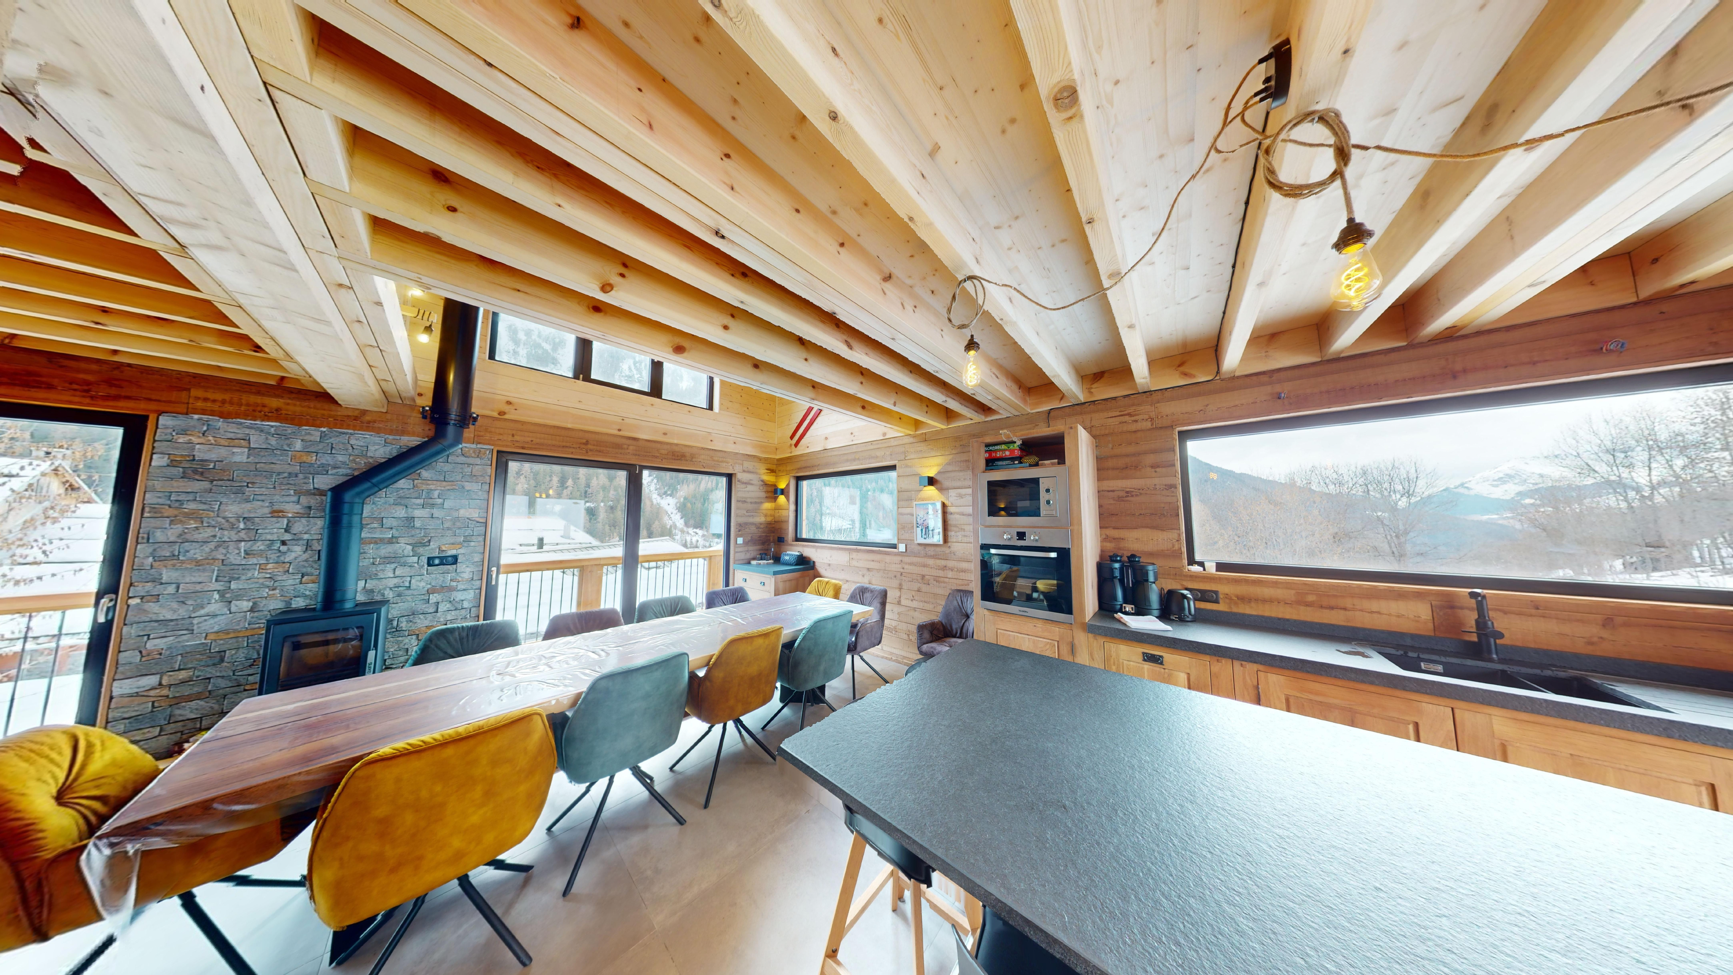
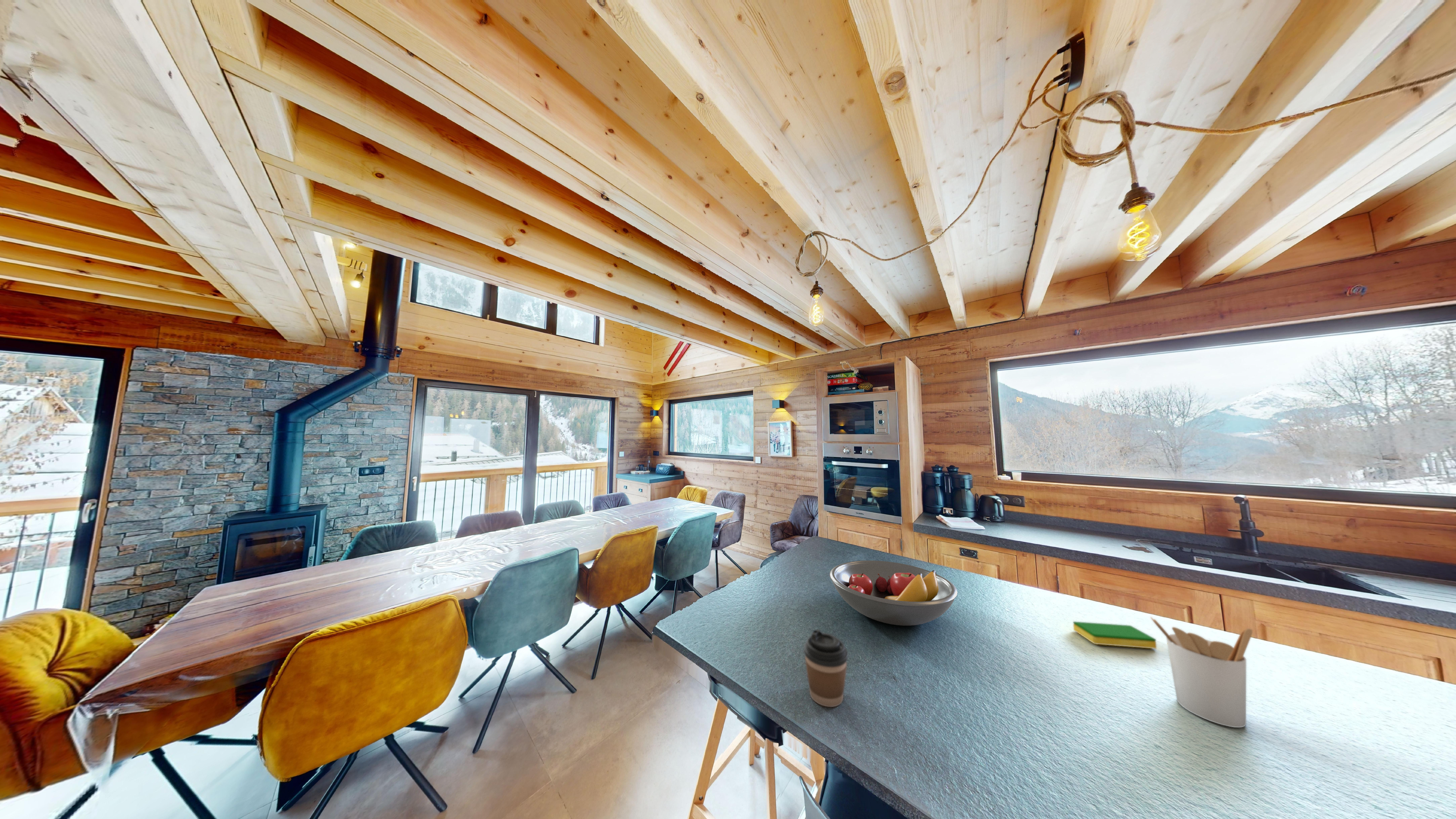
+ coffee cup [803,629,849,707]
+ fruit bowl [829,560,958,626]
+ dish sponge [1073,621,1157,649]
+ utensil holder [1150,616,1253,728]
